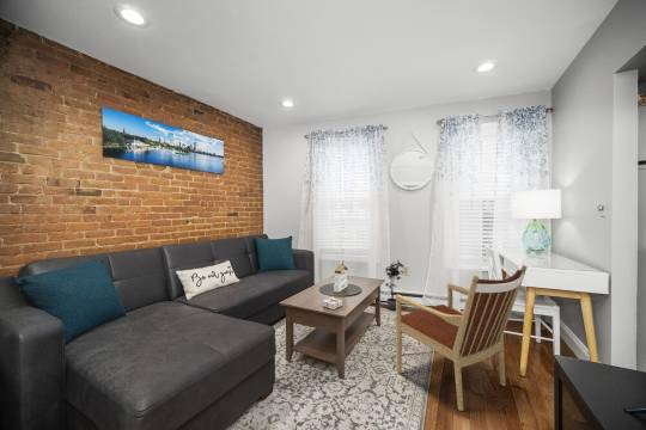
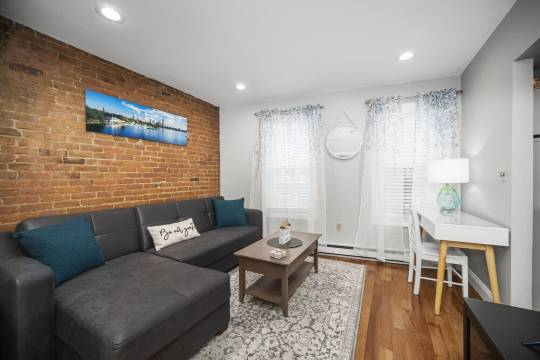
- armchair [394,264,529,412]
- potted plant [383,259,406,312]
